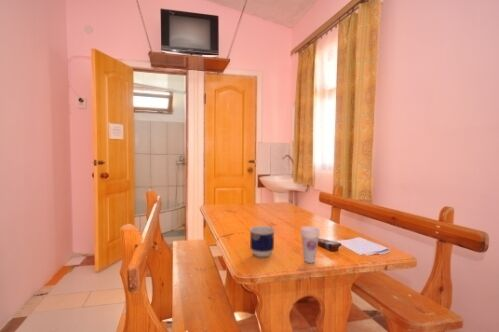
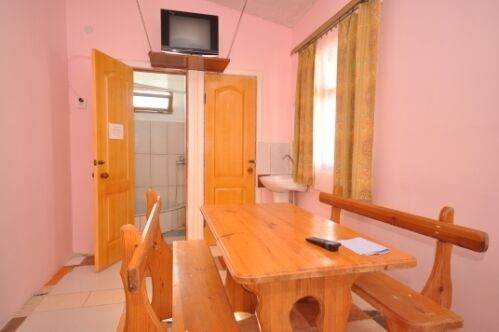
- cup [300,225,321,264]
- cup [249,225,276,258]
